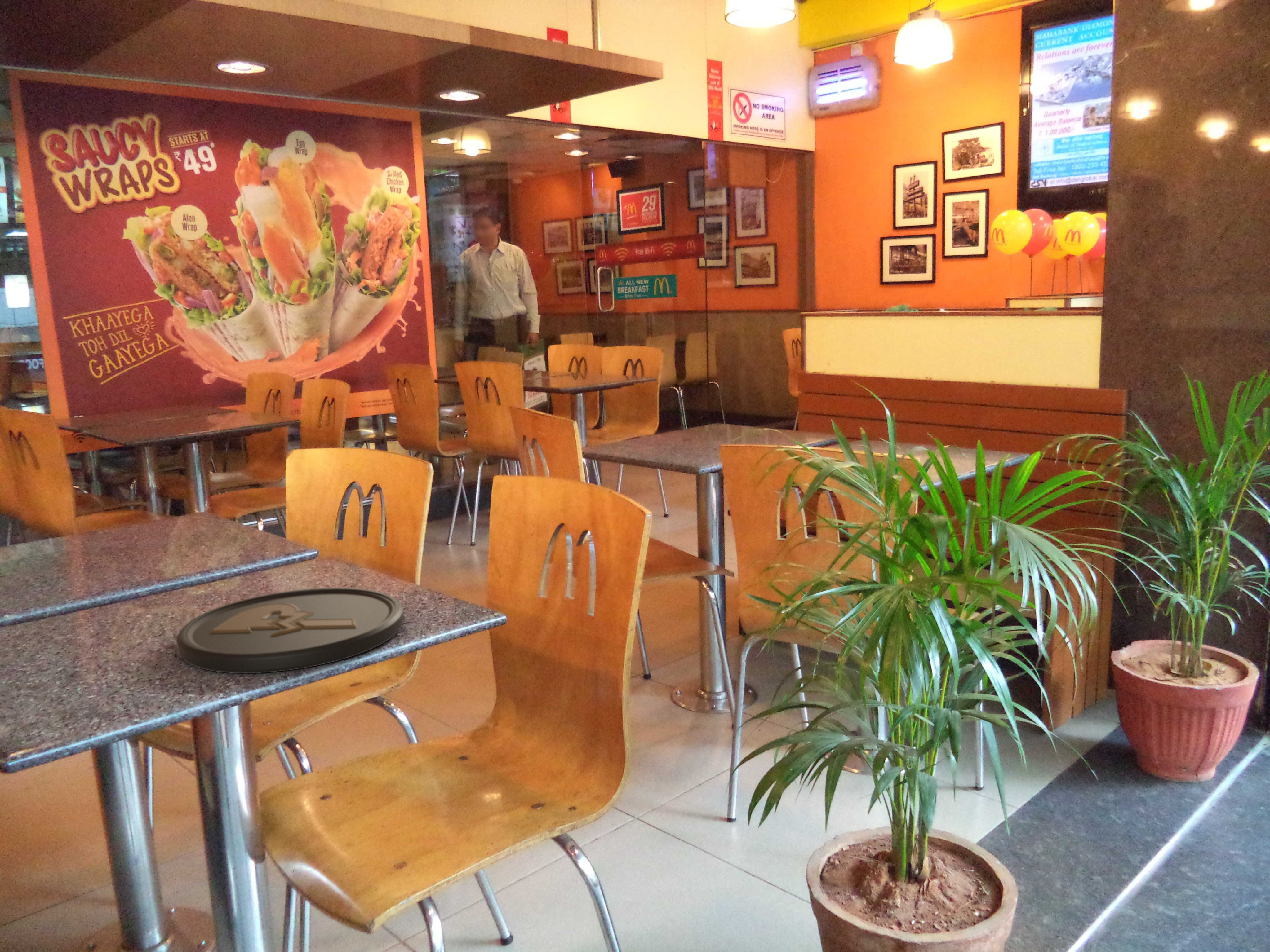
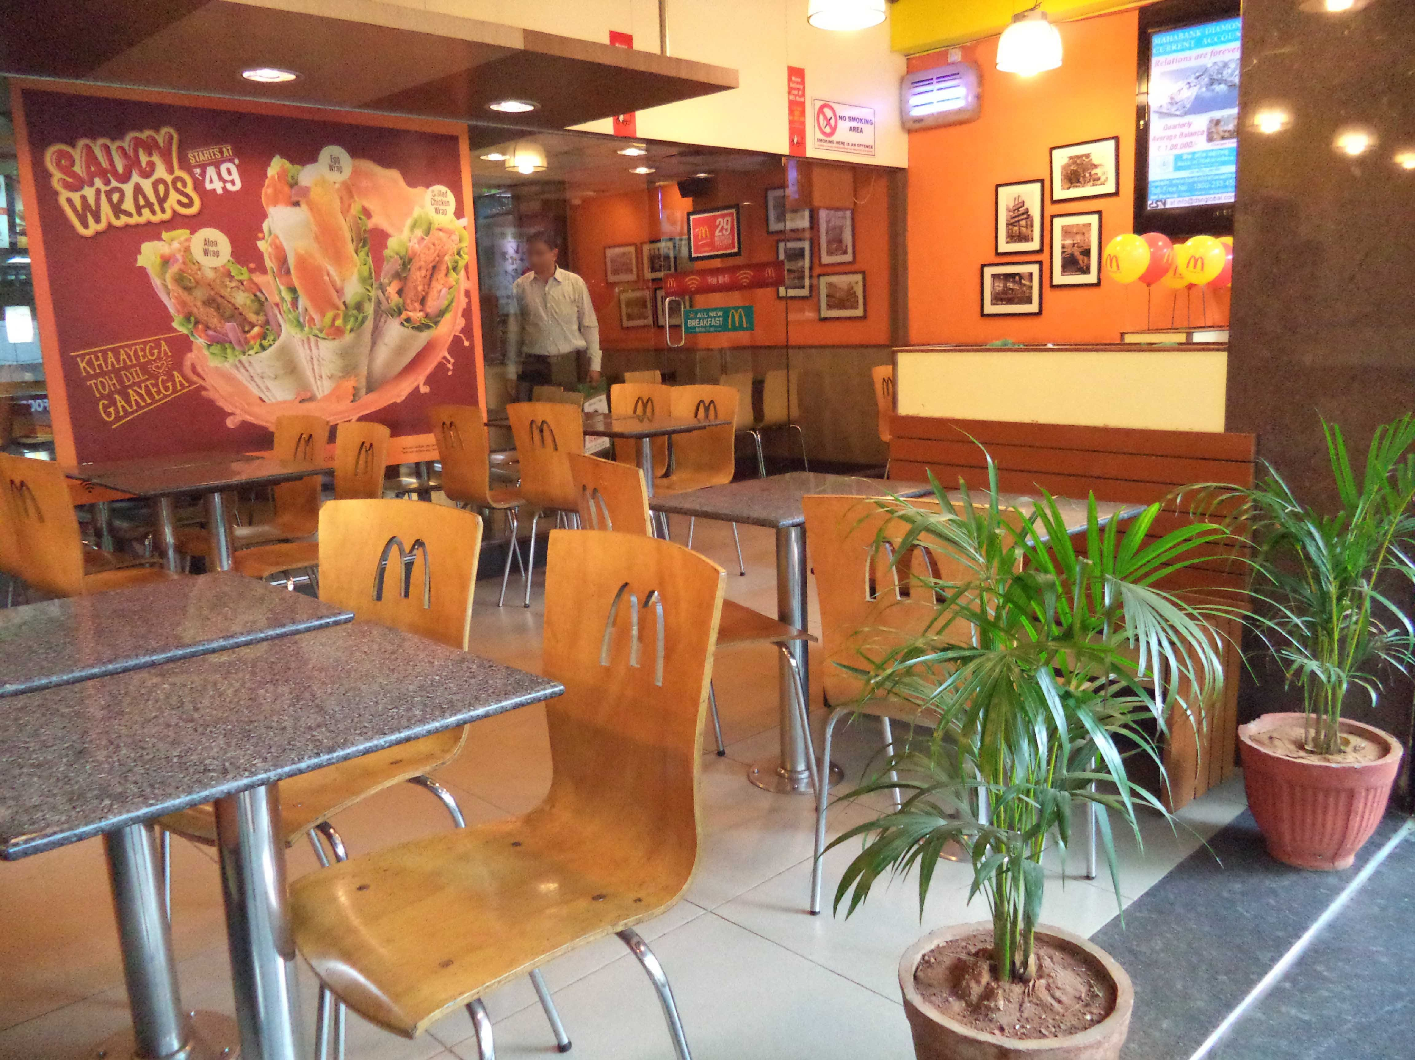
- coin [176,587,404,674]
